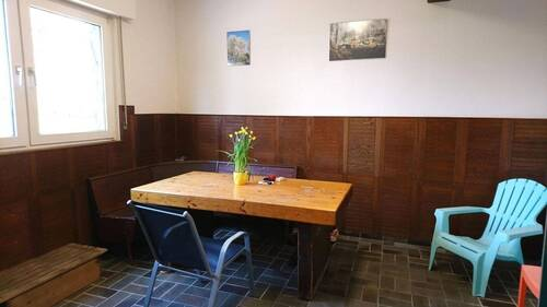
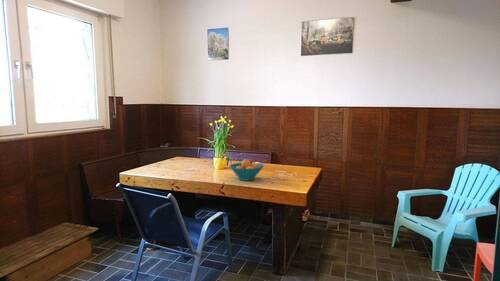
+ fruit bowl [228,158,265,182]
